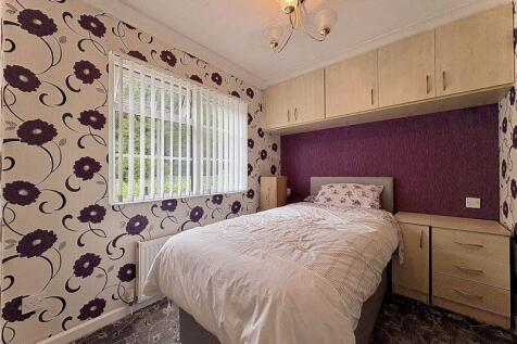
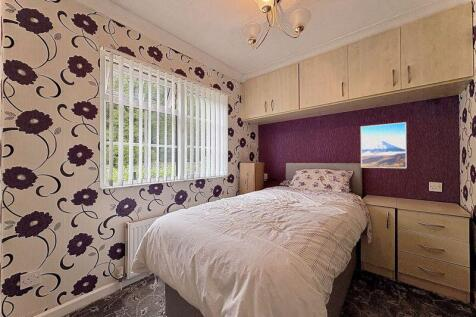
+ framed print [360,121,407,169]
